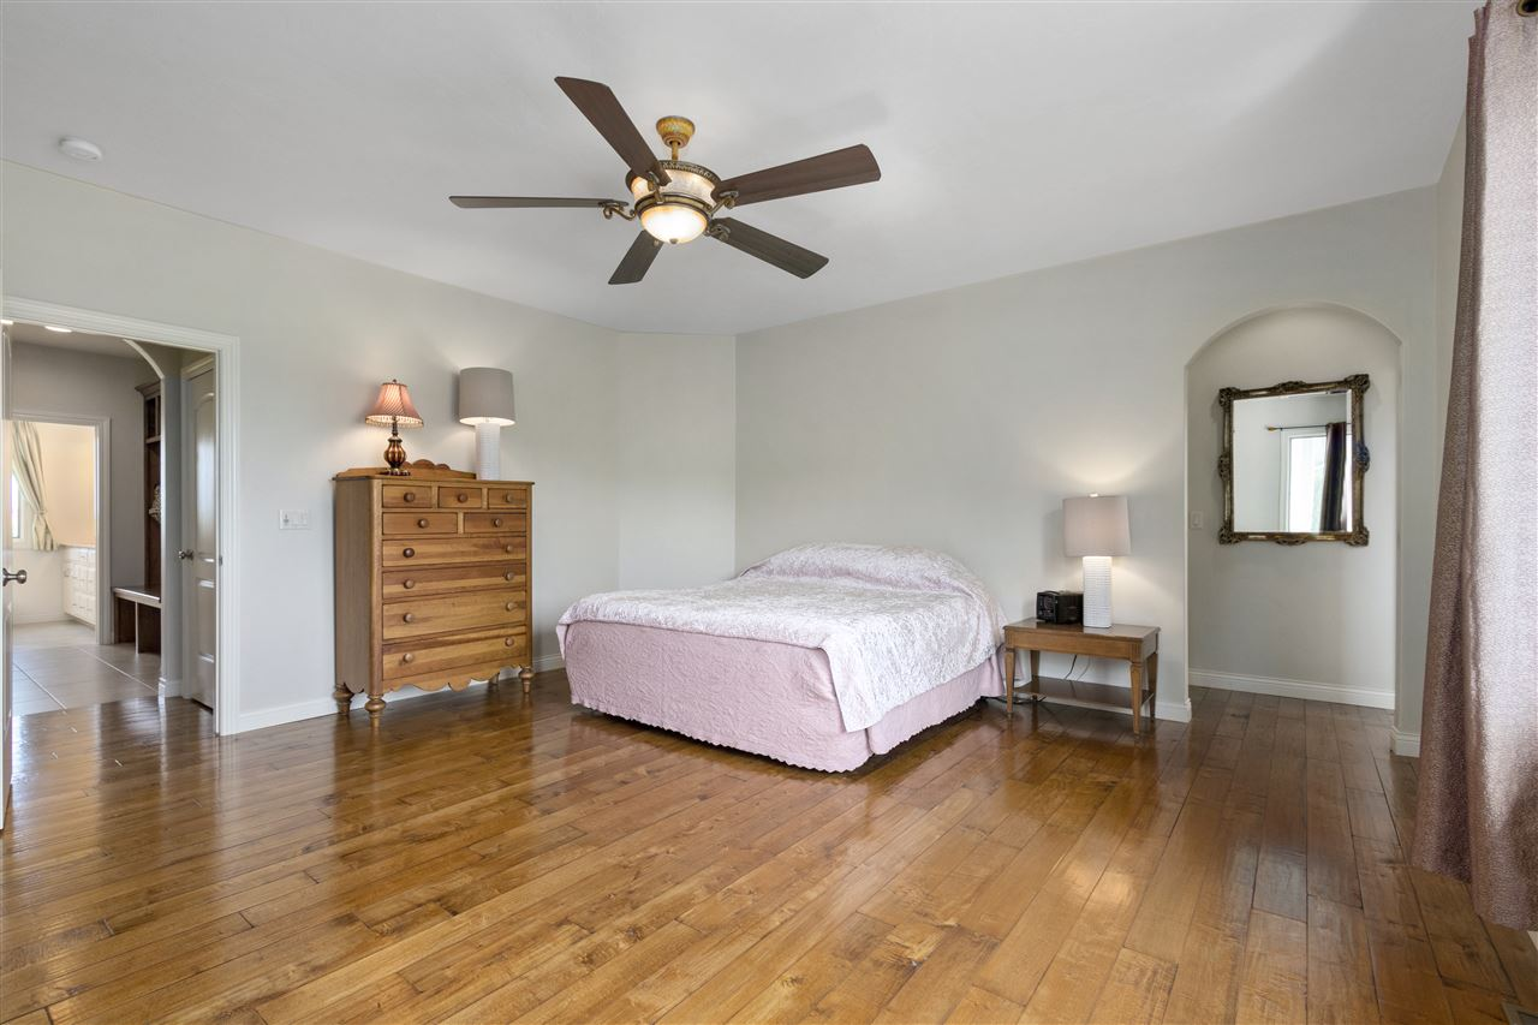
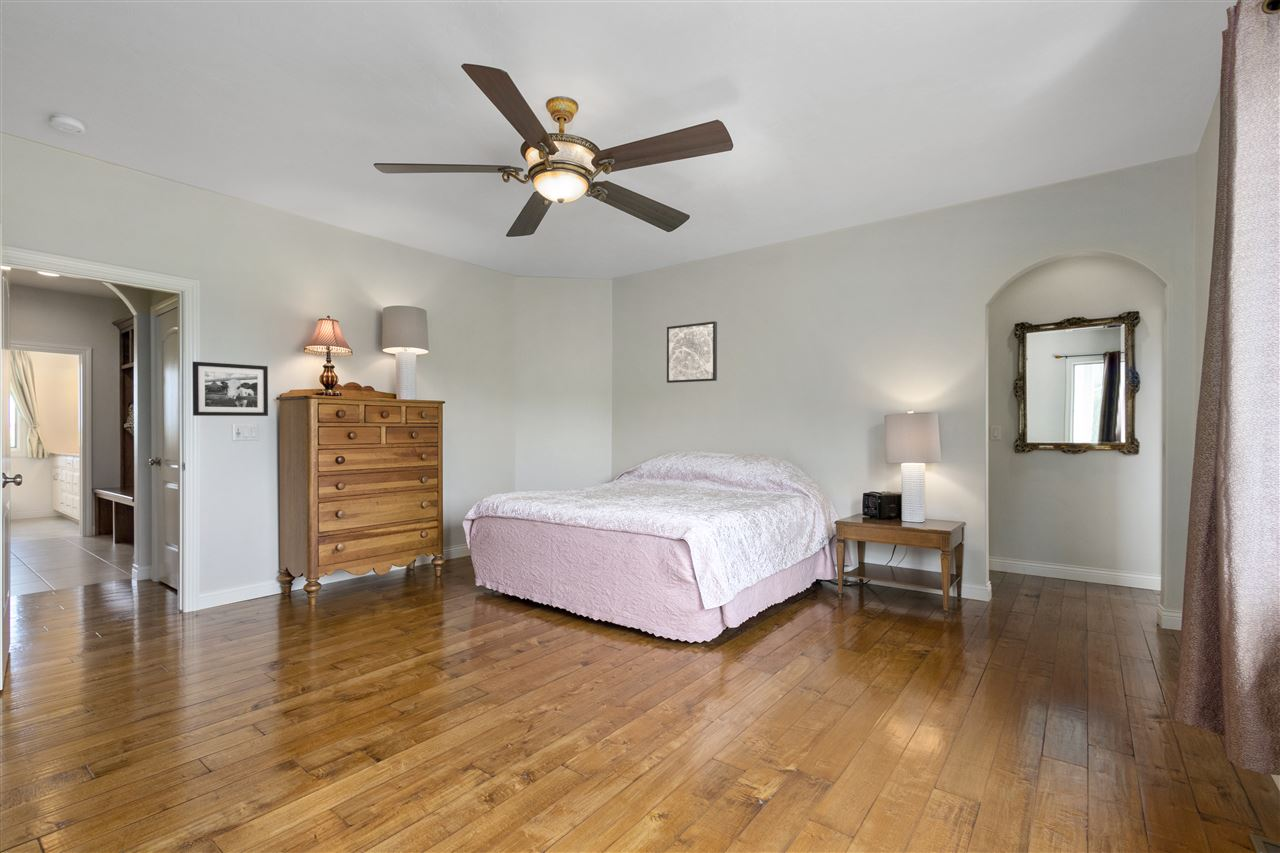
+ picture frame [192,361,269,417]
+ wall art [666,320,718,384]
